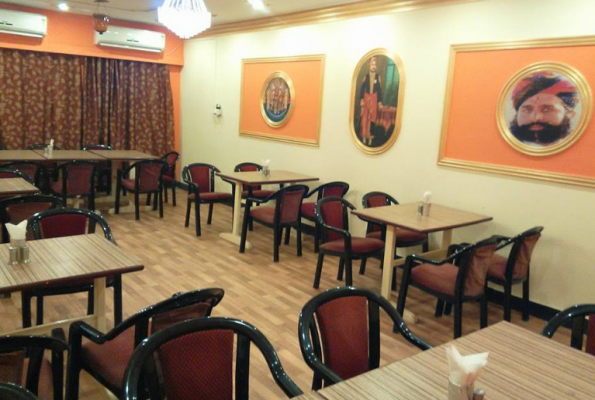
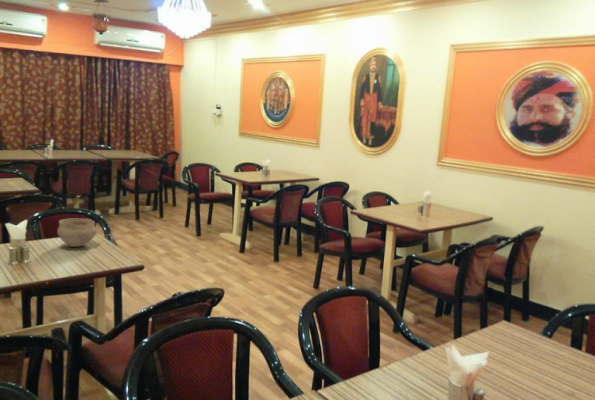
+ bowl [56,217,98,248]
